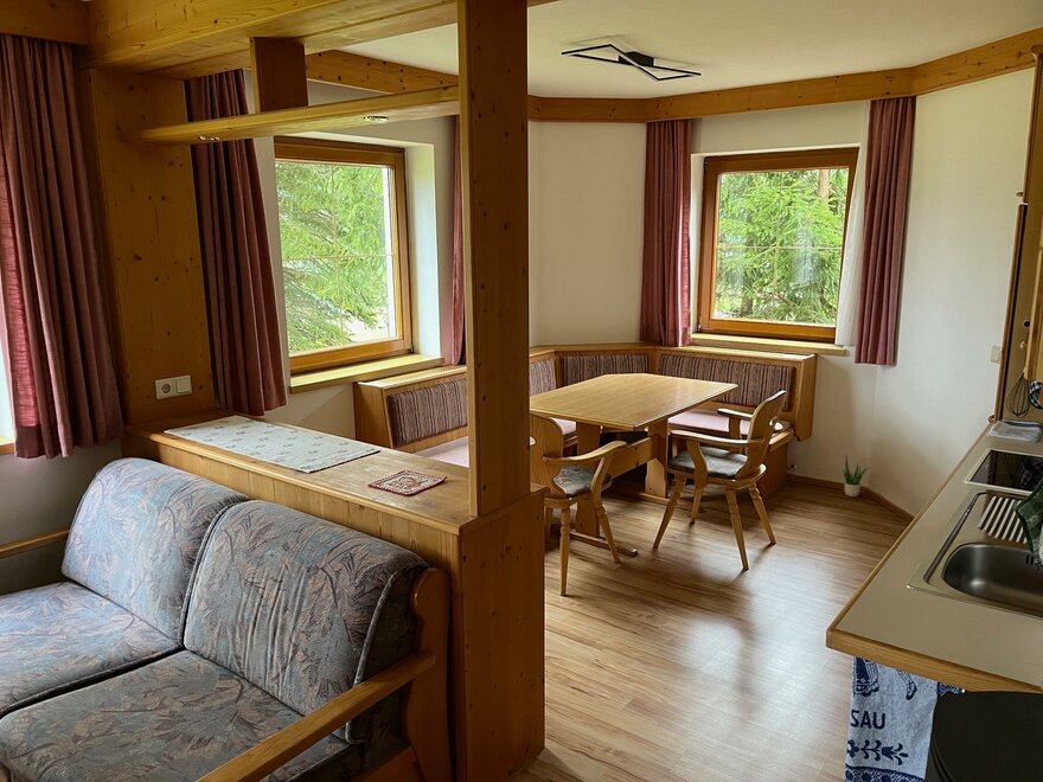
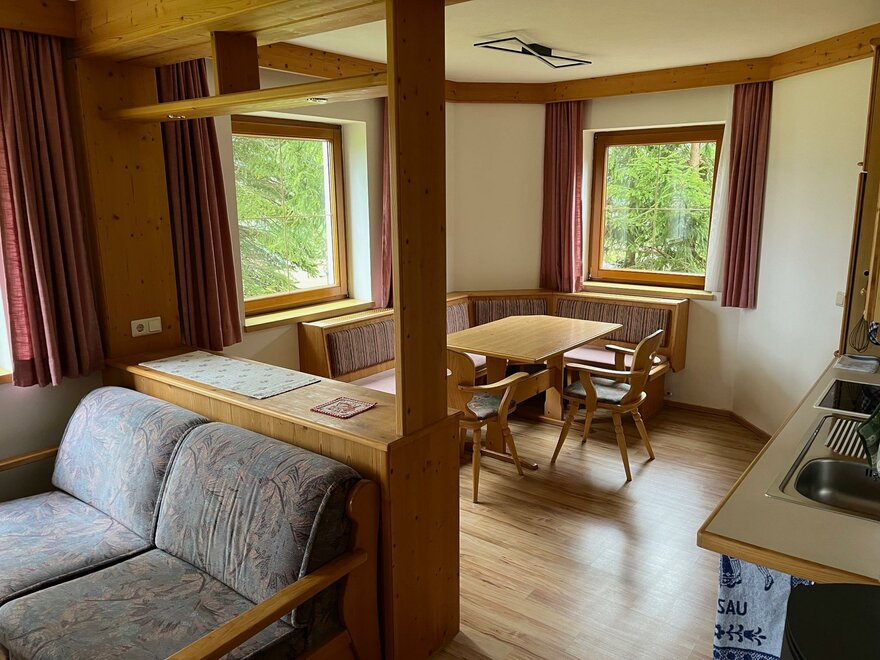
- potted plant [842,454,872,498]
